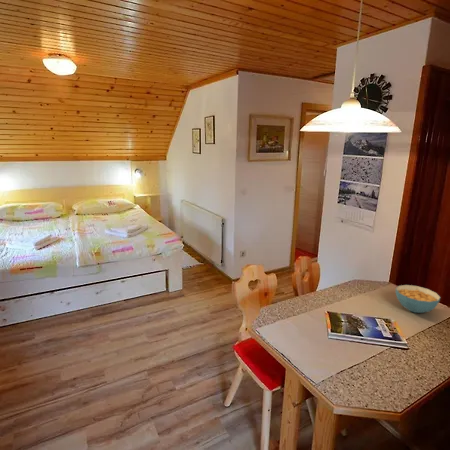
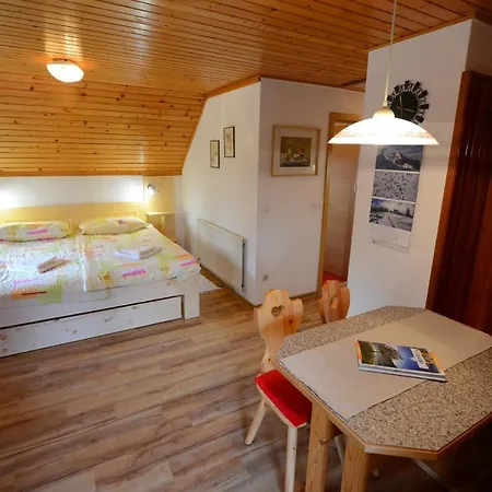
- cereal bowl [395,284,442,314]
